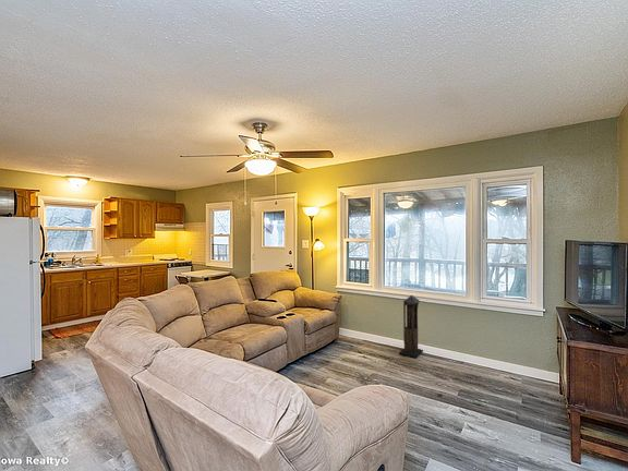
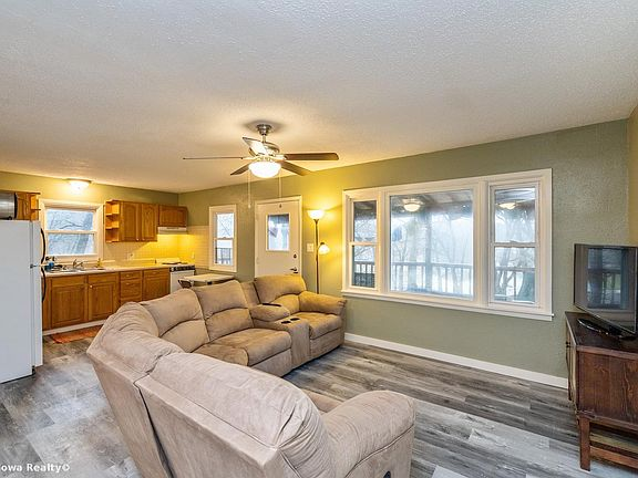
- lantern [398,294,424,359]
